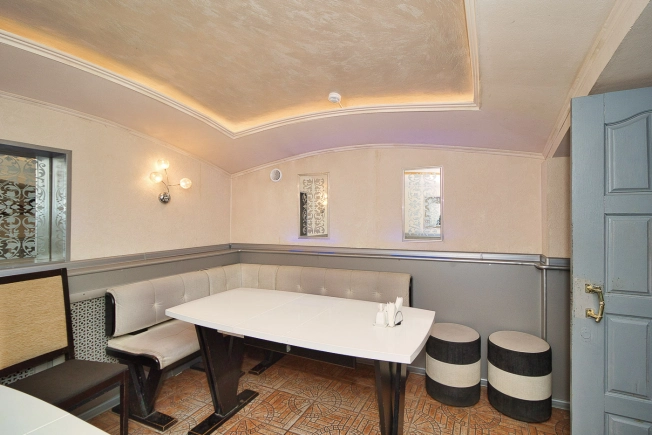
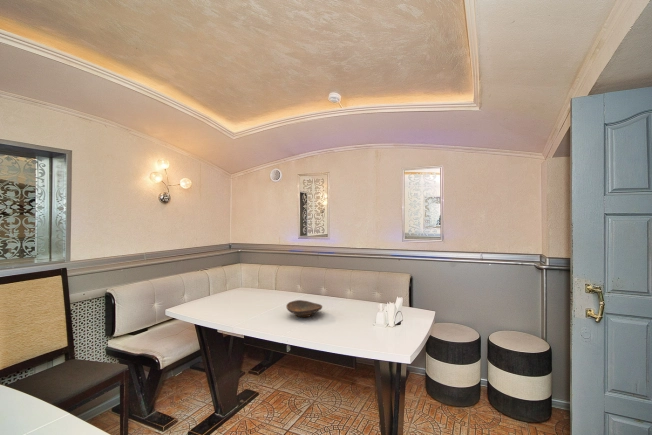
+ decorative bowl [285,299,323,318]
